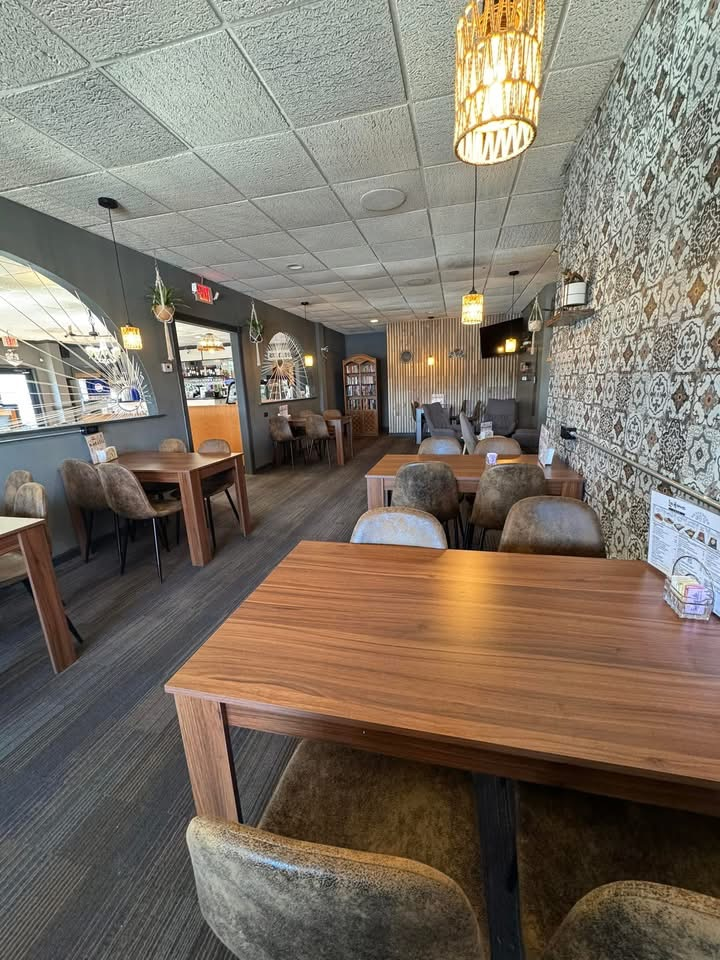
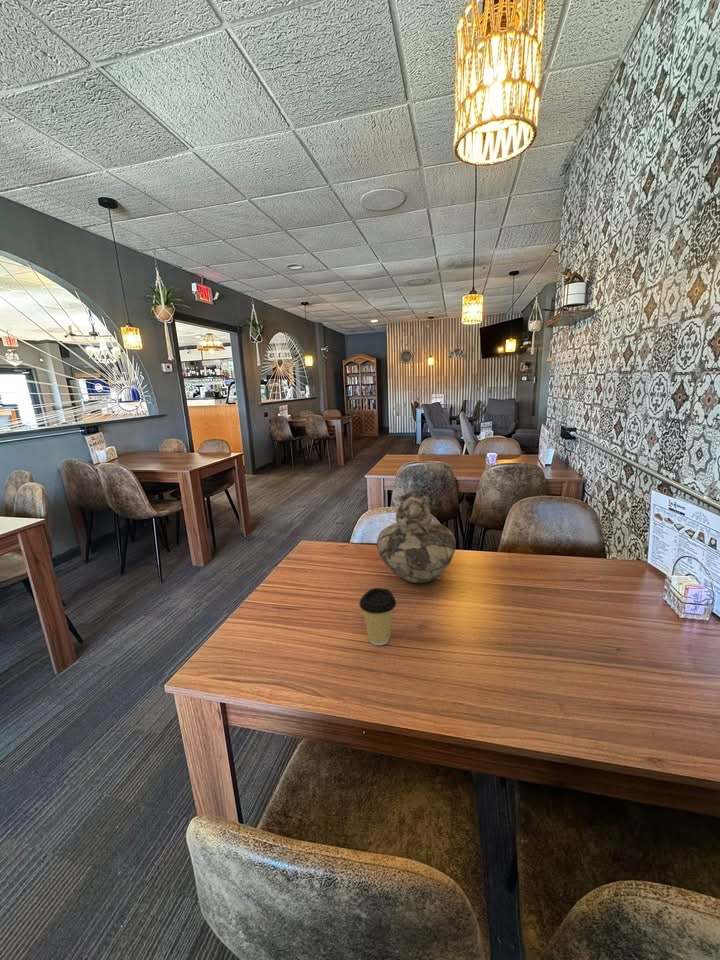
+ coffee cup [358,587,397,646]
+ vase [376,490,457,584]
